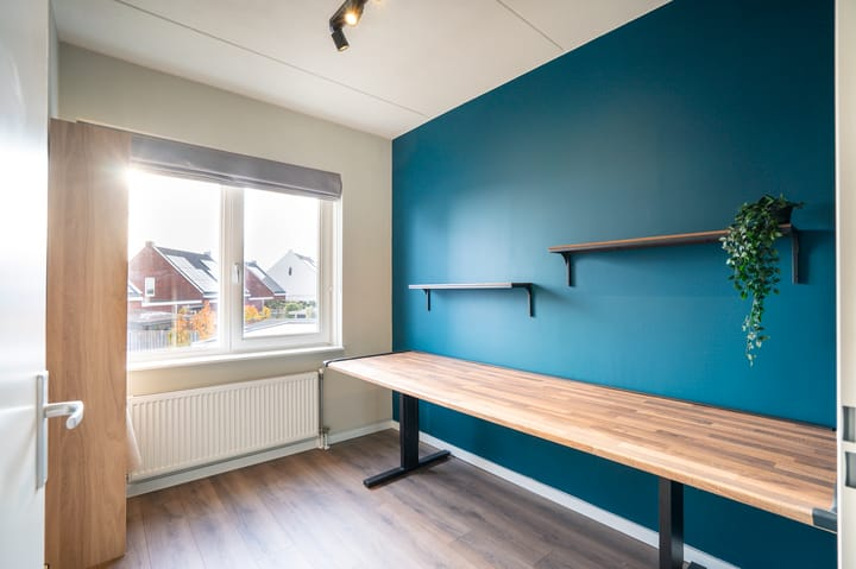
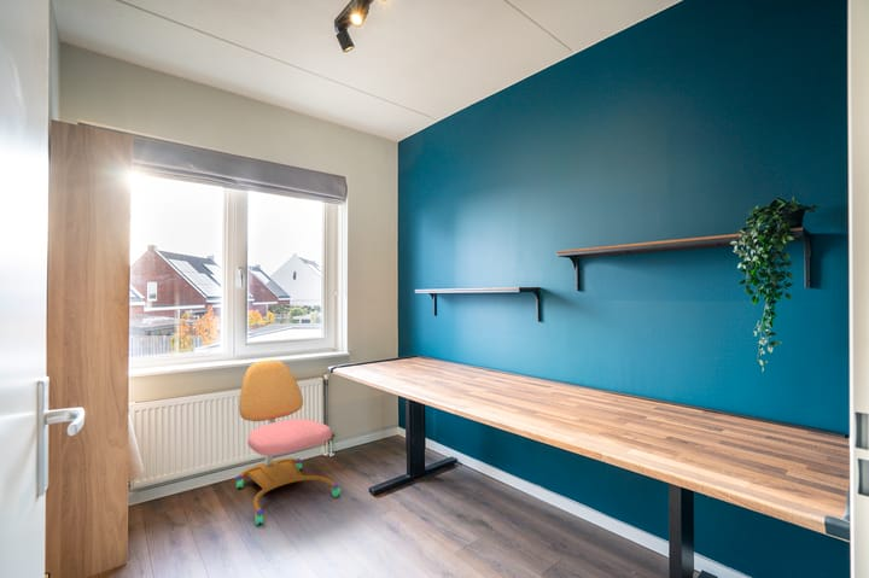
+ office chair [235,360,343,526]
